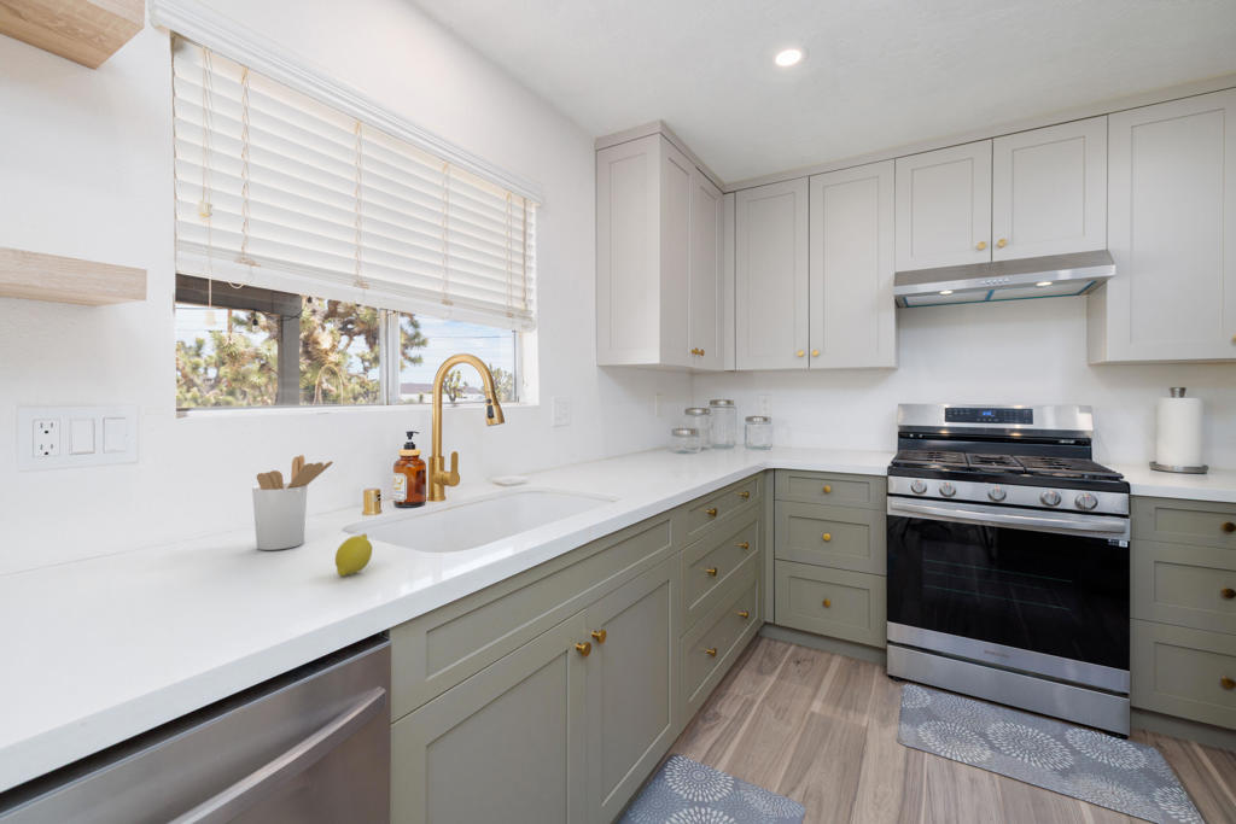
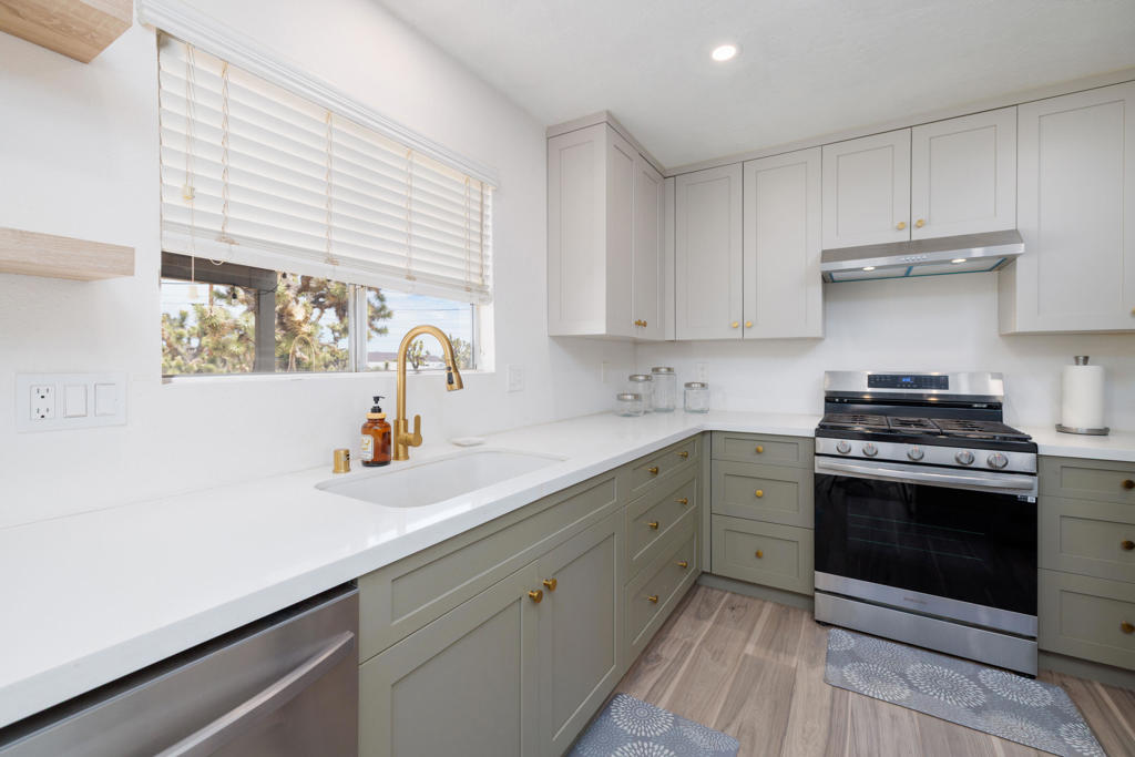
- utensil holder [251,454,334,551]
- fruit [334,533,373,578]
